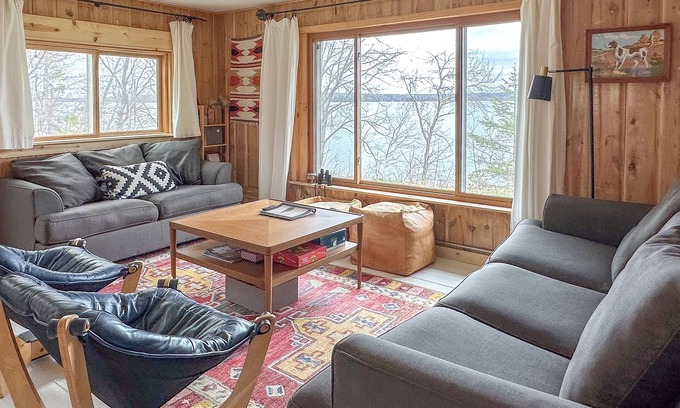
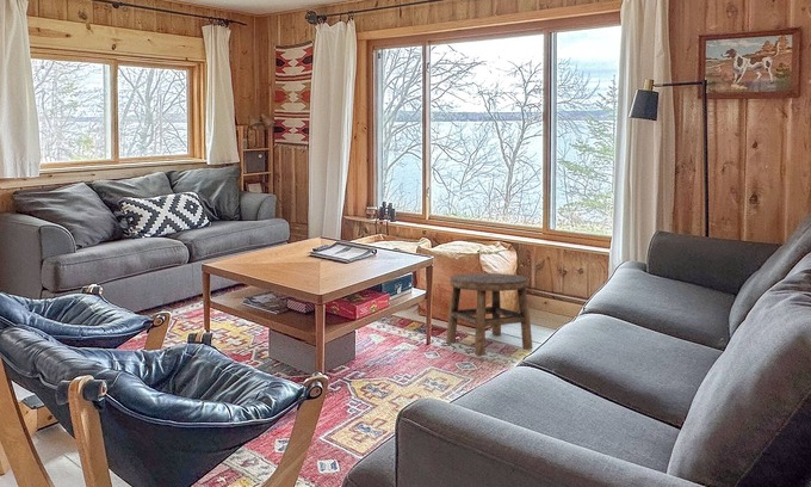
+ stool [445,272,534,357]
